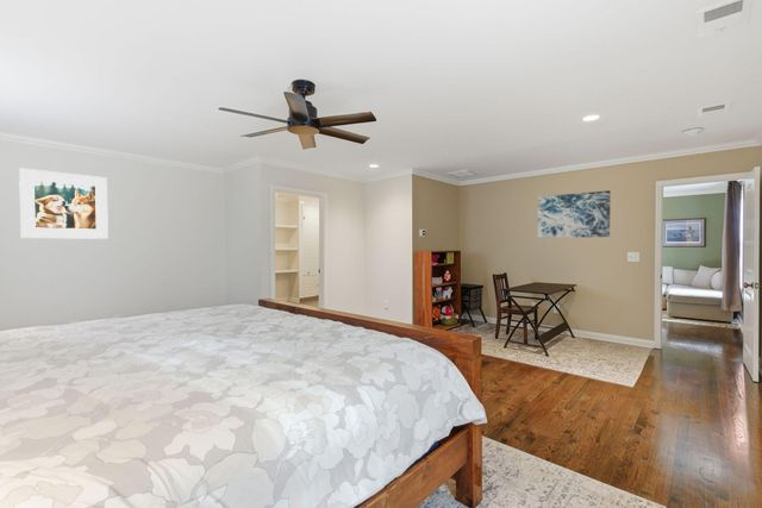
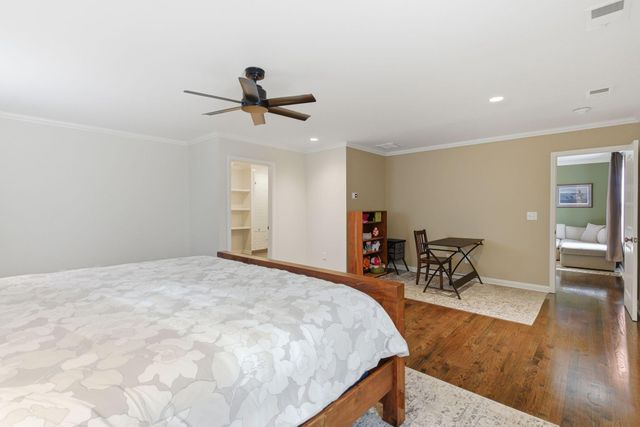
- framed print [18,167,110,240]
- wall art [537,189,612,239]
